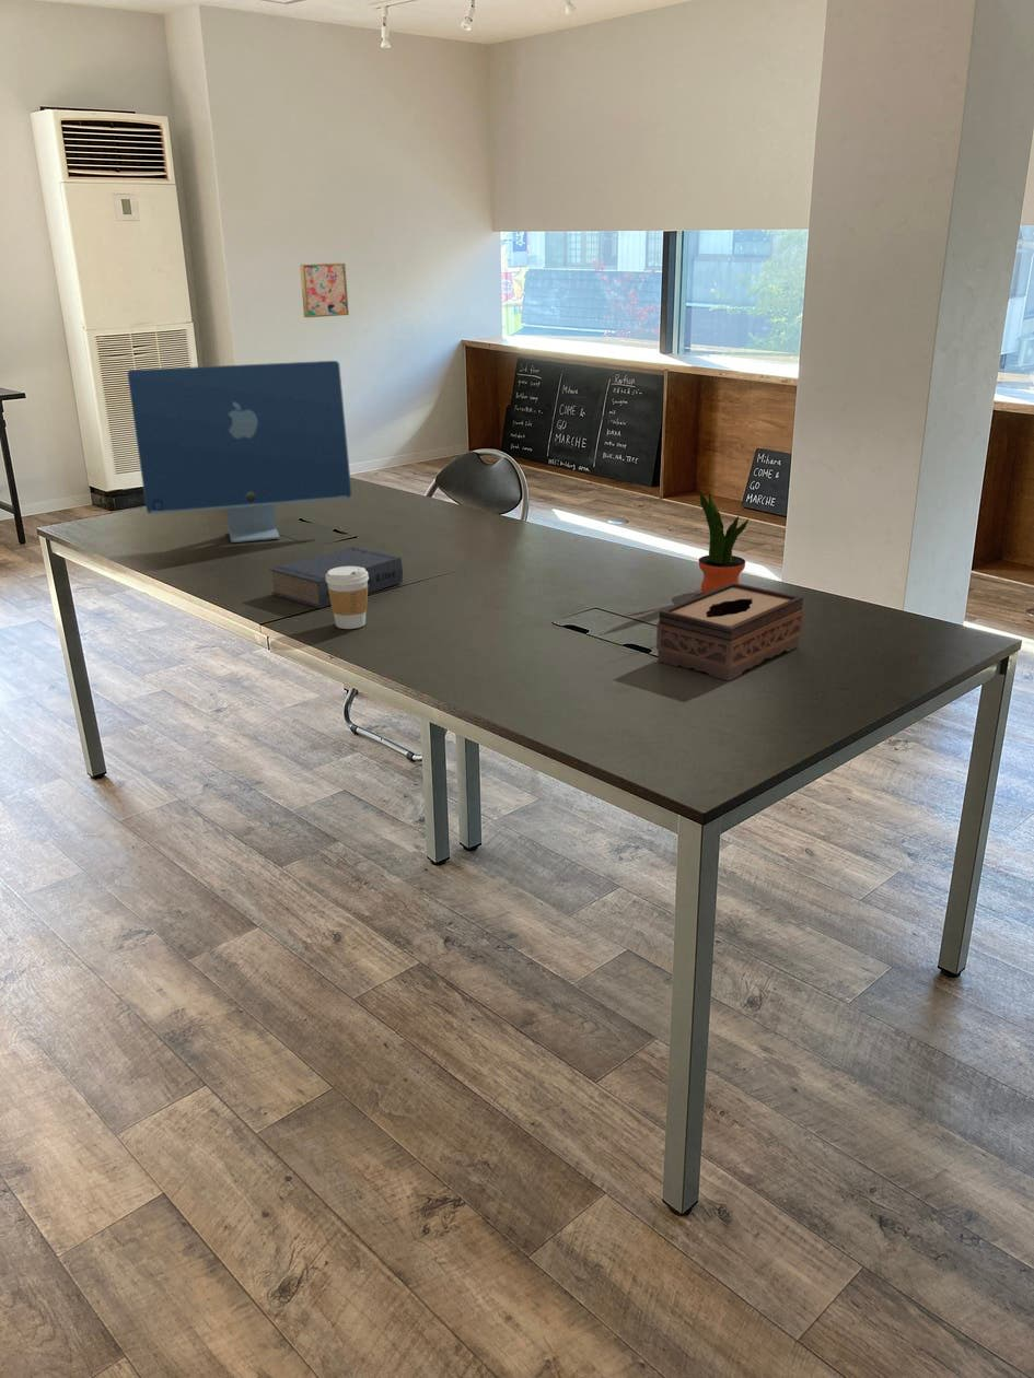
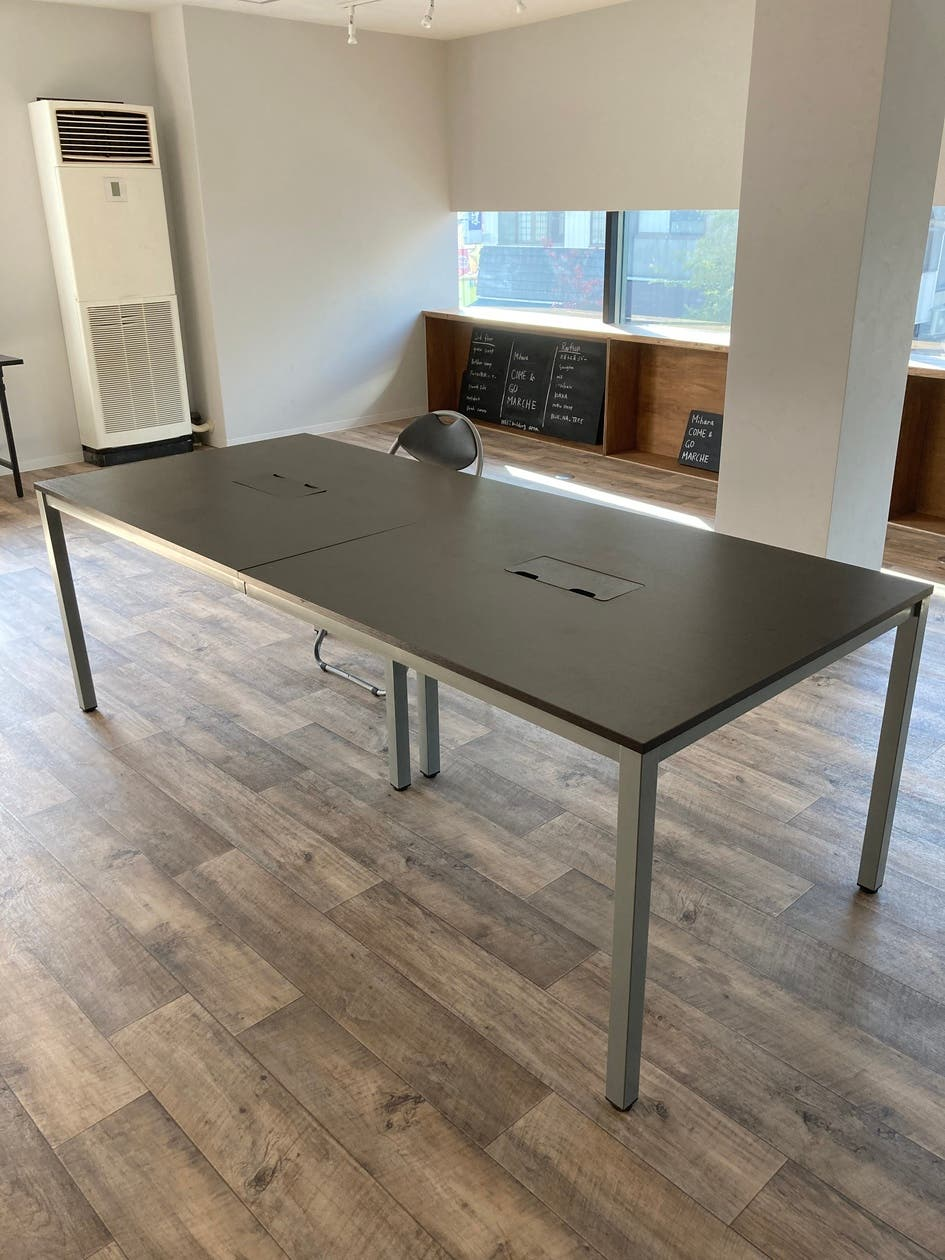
- wall art [299,262,350,318]
- potted plant [698,490,751,595]
- tissue box [655,583,805,682]
- book [269,546,404,609]
- computer monitor [126,360,353,544]
- coffee cup [326,567,369,630]
